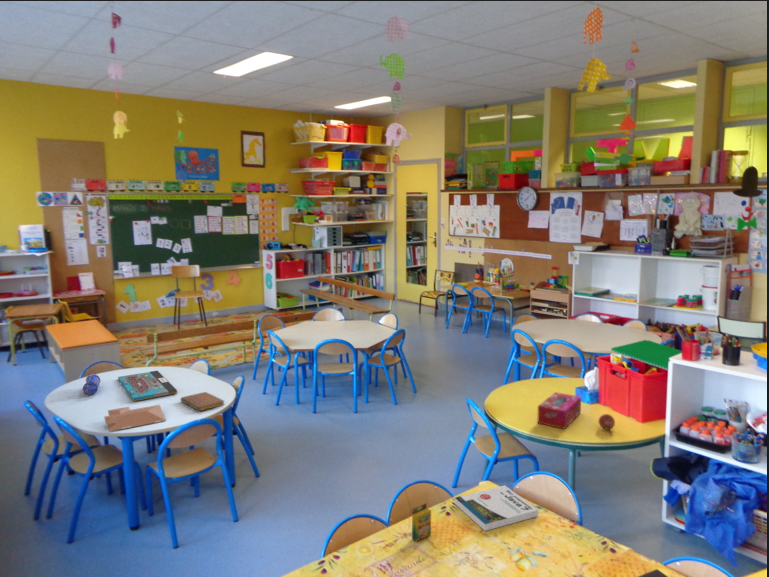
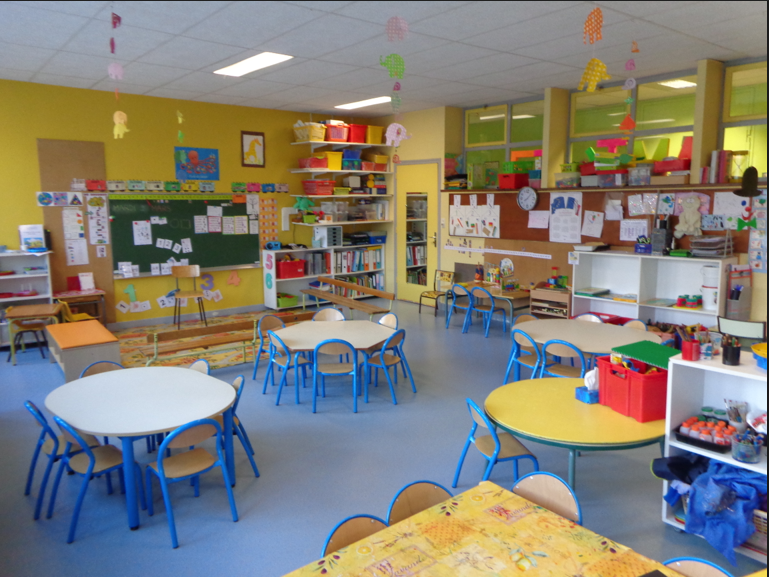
- apple [598,413,616,431]
- board game [117,370,178,402]
- notebook [179,391,225,412]
- paper sheet [103,404,167,433]
- book [454,484,539,532]
- tissue box [536,391,582,430]
- crayon box [411,502,432,542]
- pencil case [82,373,101,396]
